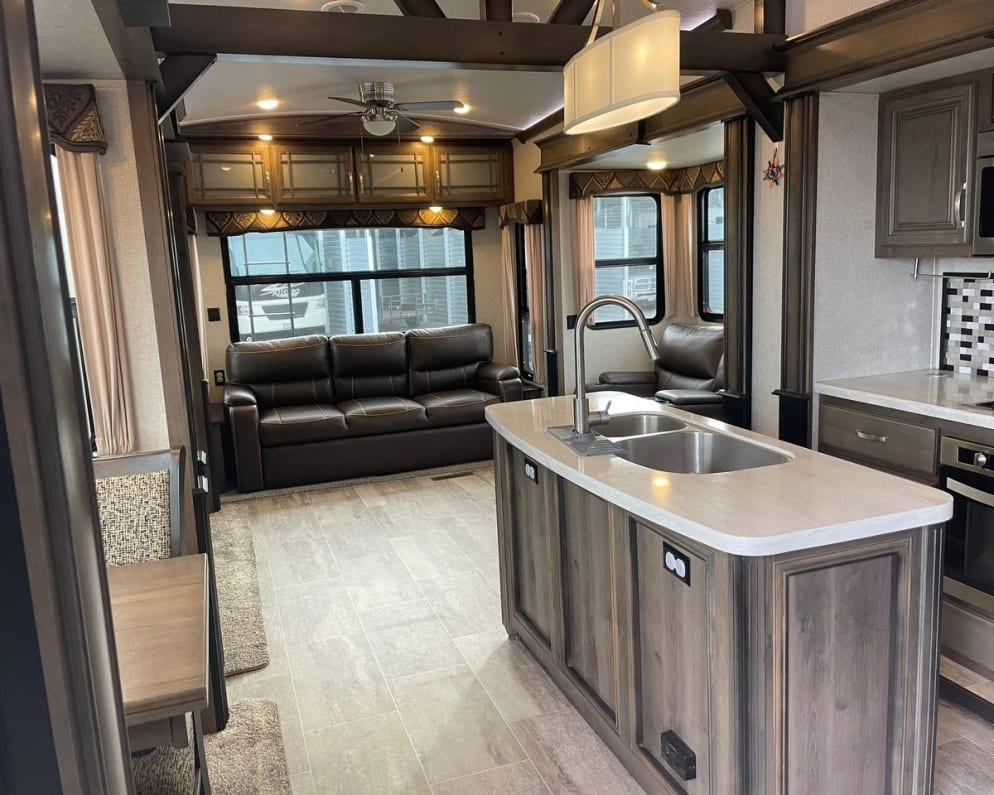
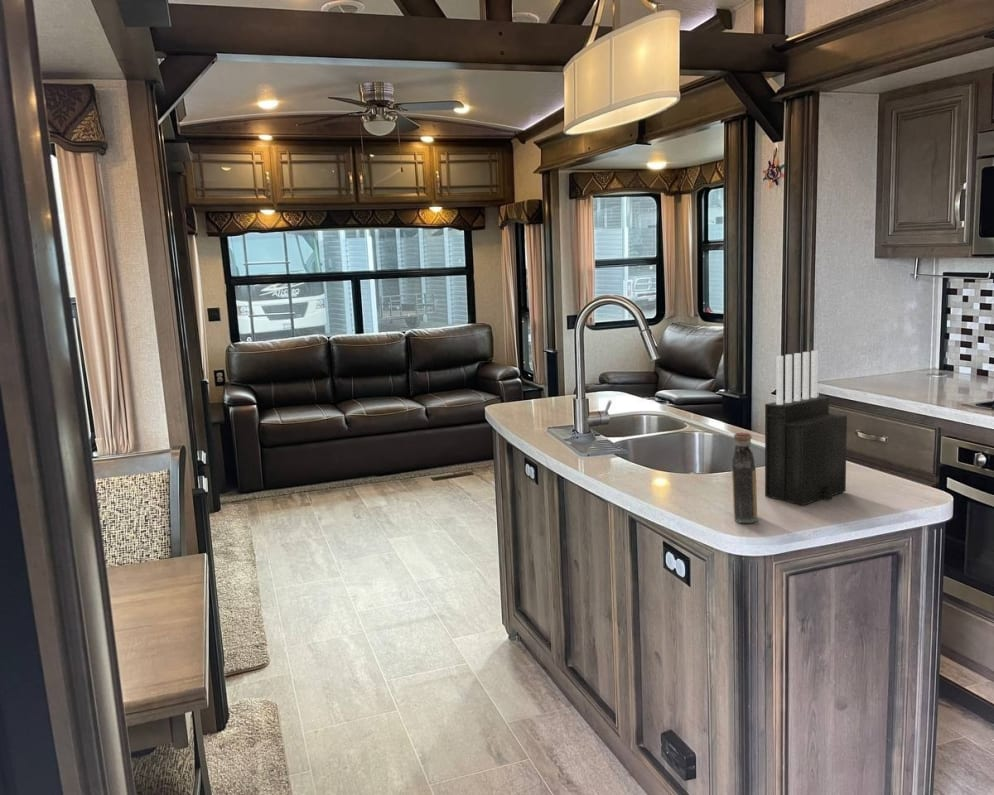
+ bottle [731,432,758,524]
+ knife block [764,350,848,506]
